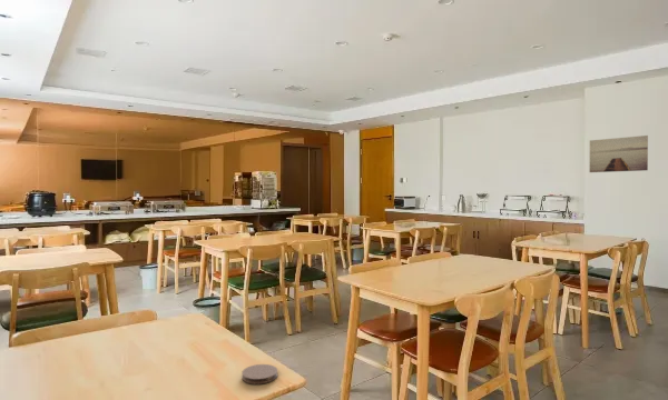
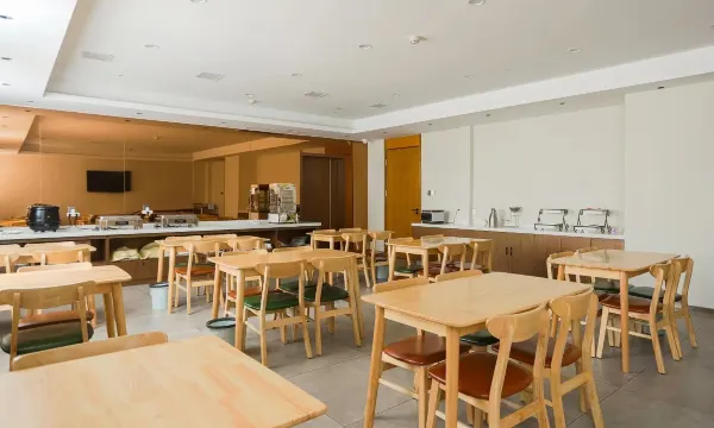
- coaster [240,363,278,384]
- wall art [589,134,649,173]
